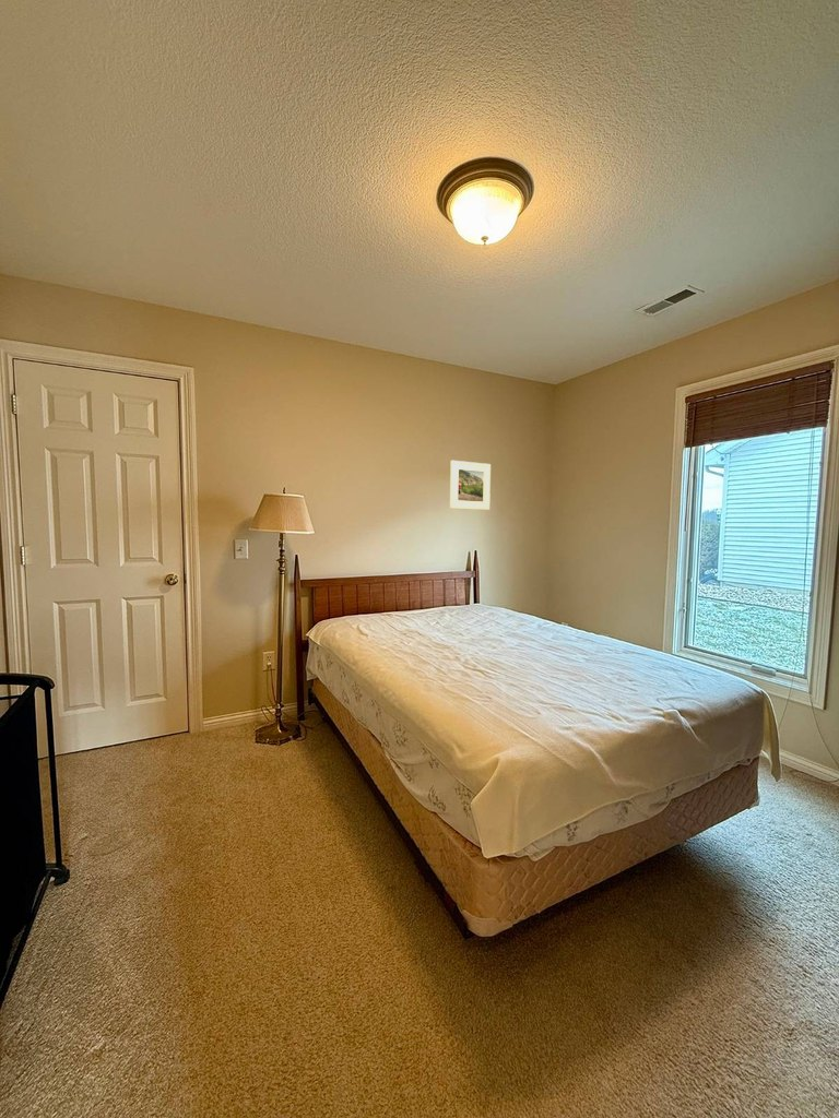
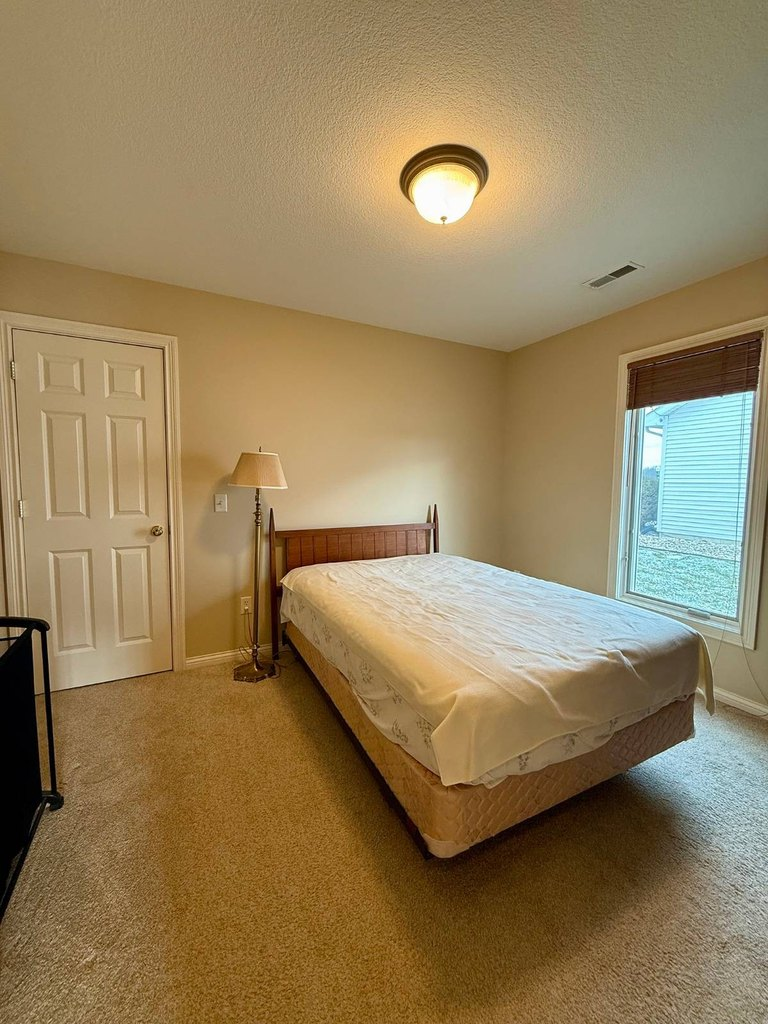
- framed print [449,460,492,511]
